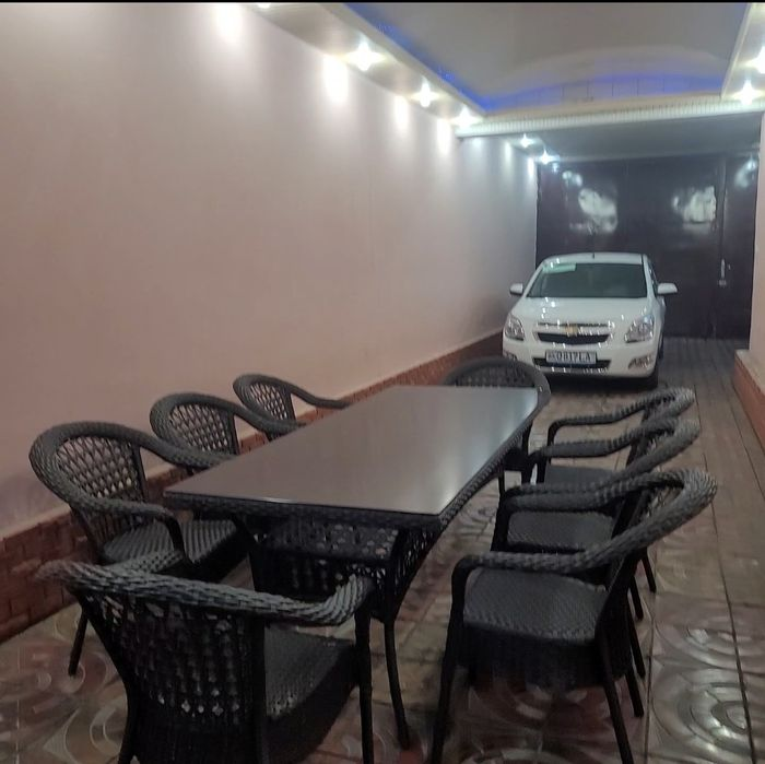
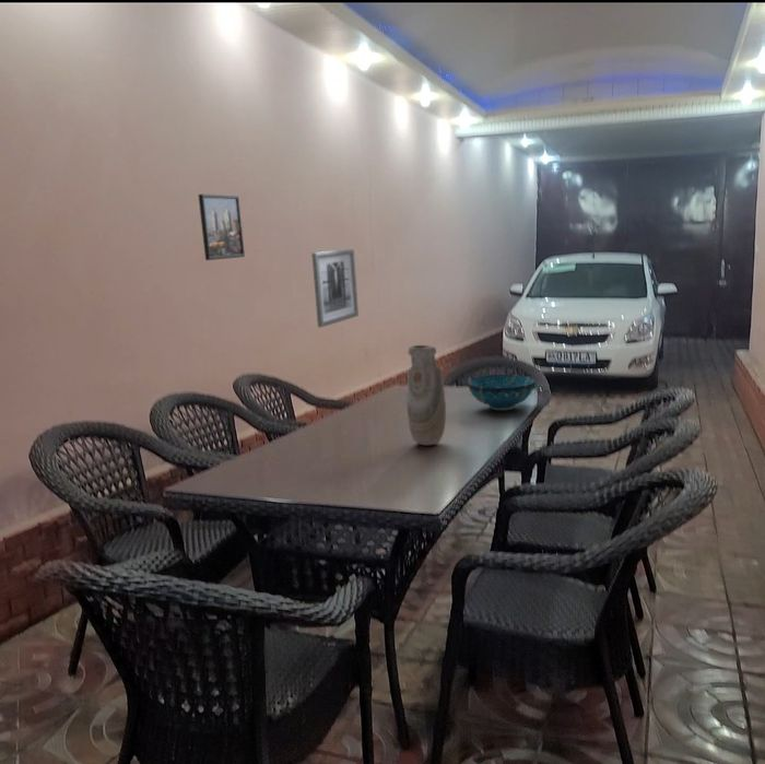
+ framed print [198,193,246,261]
+ vase [405,344,447,446]
+ decorative bowl [466,374,537,411]
+ wall art [310,248,360,328]
